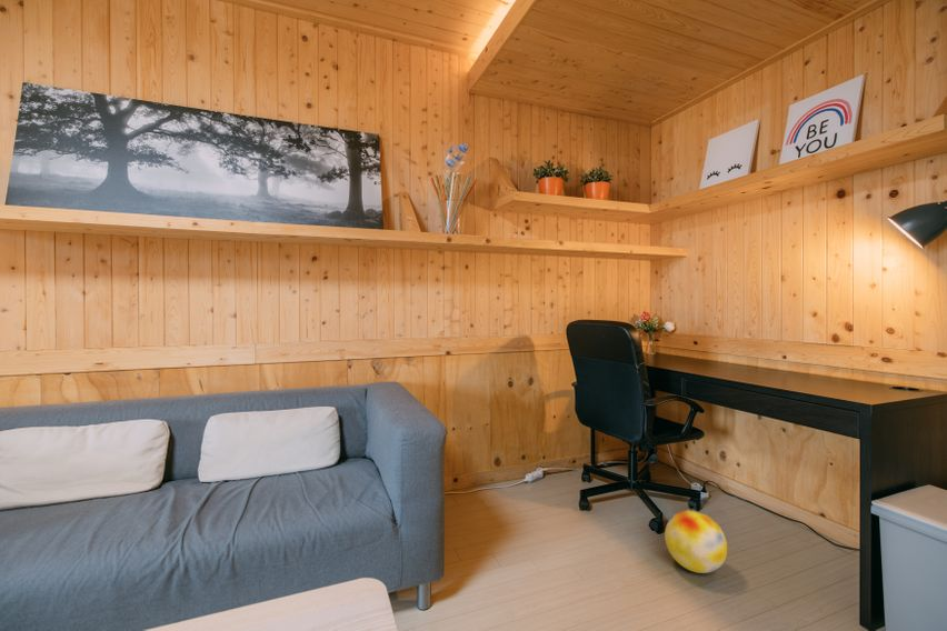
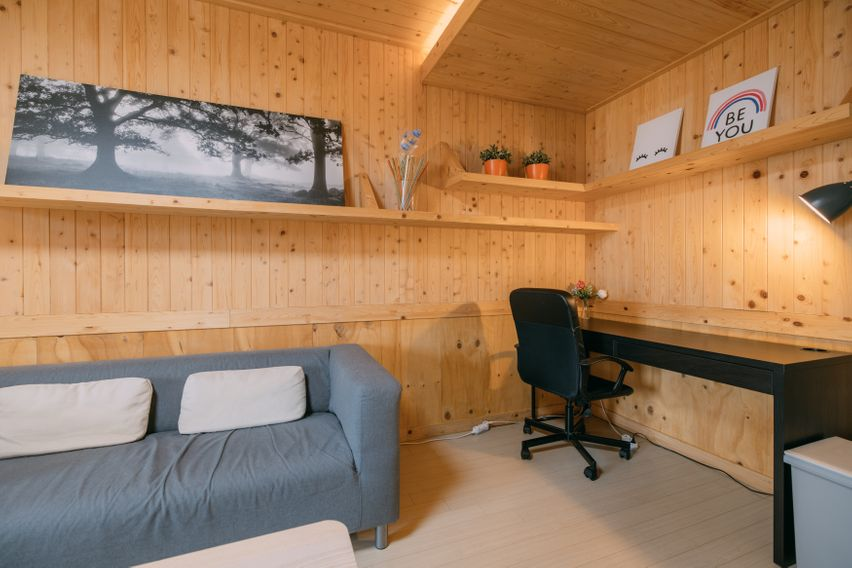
- ball [664,510,728,574]
